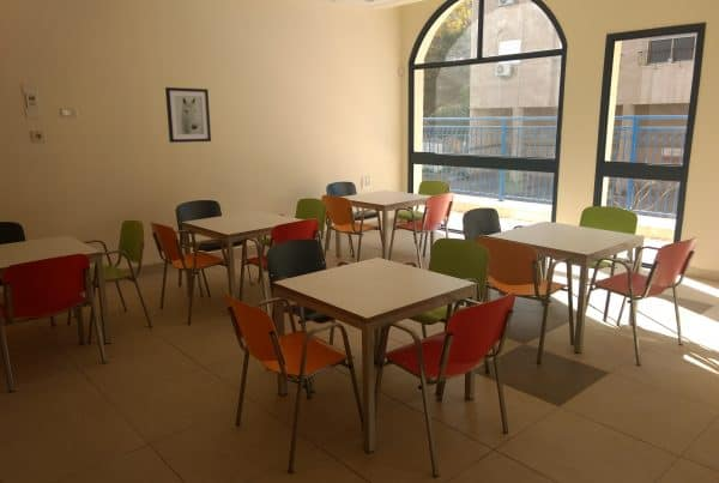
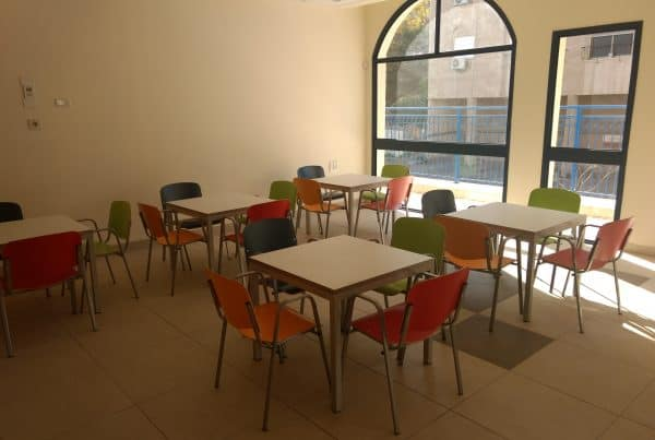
- wall art [164,86,212,144]
